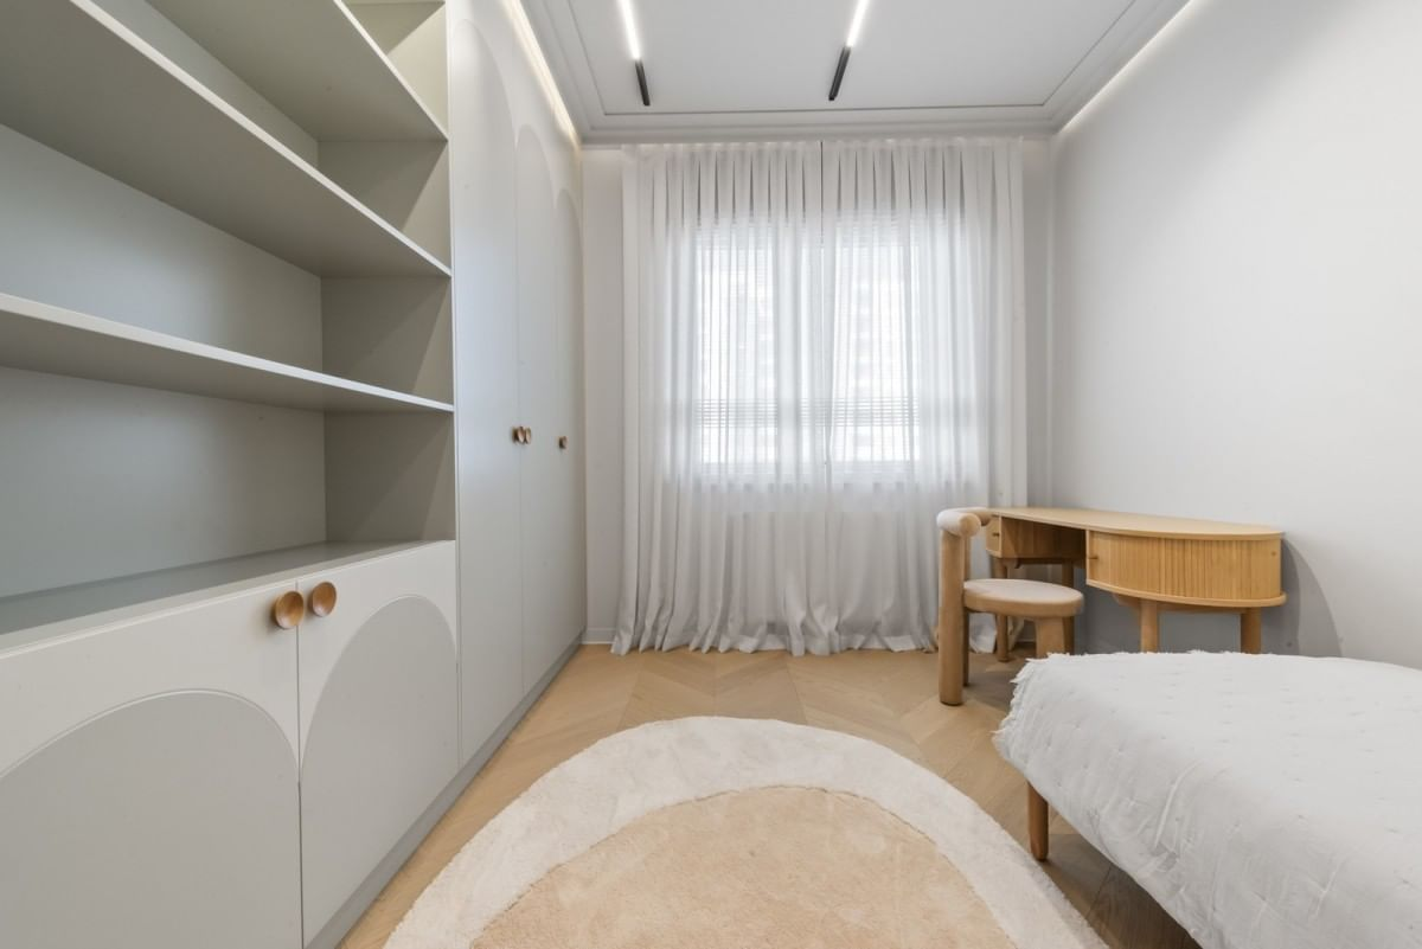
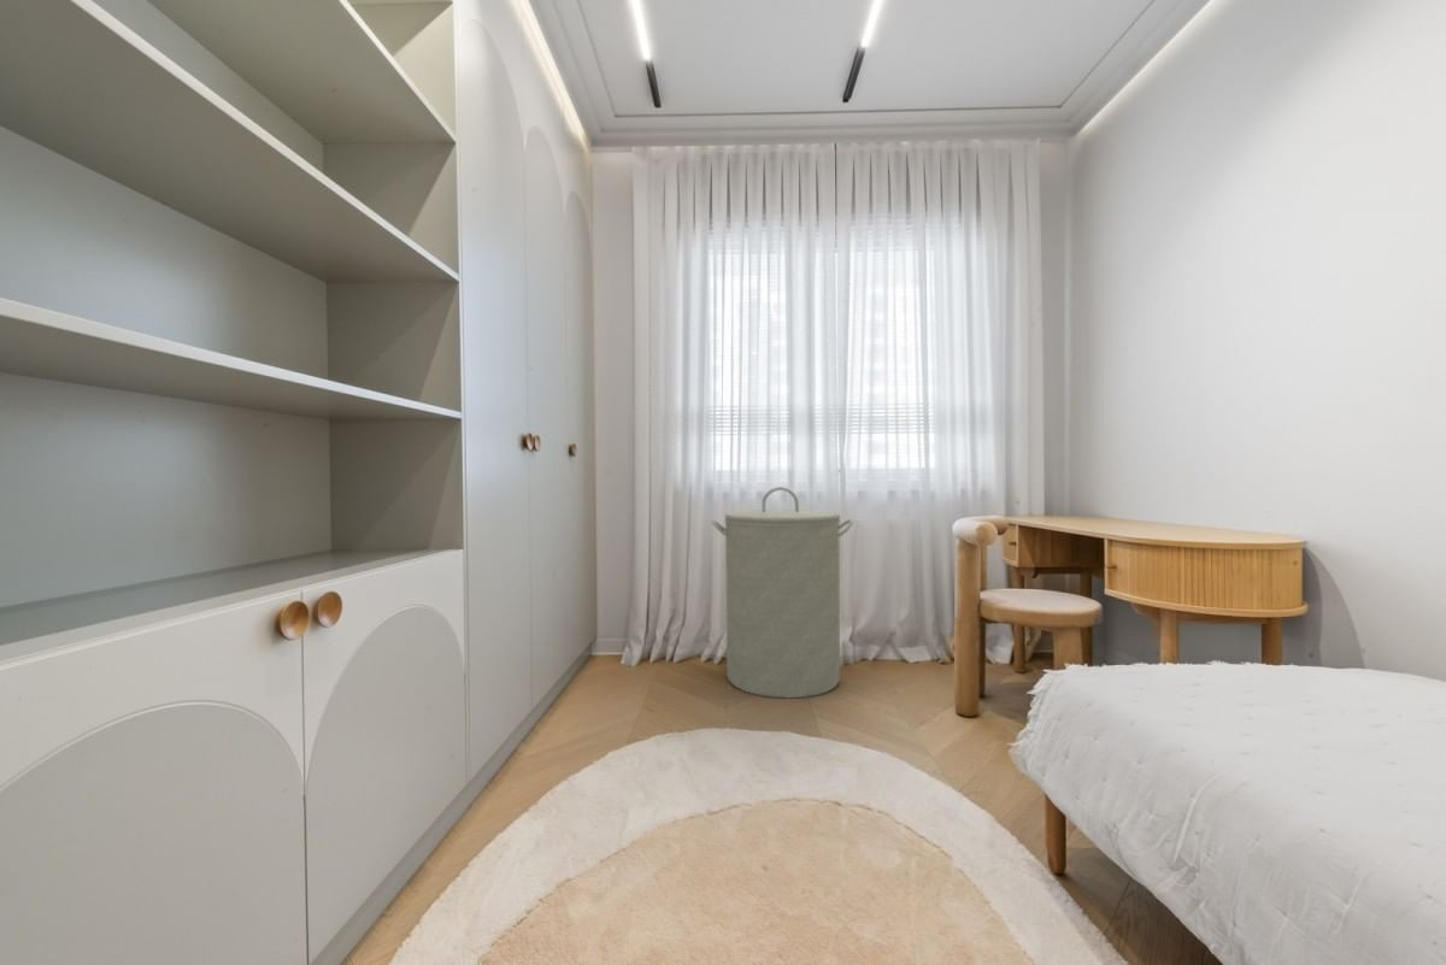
+ laundry hamper [711,486,854,700]
